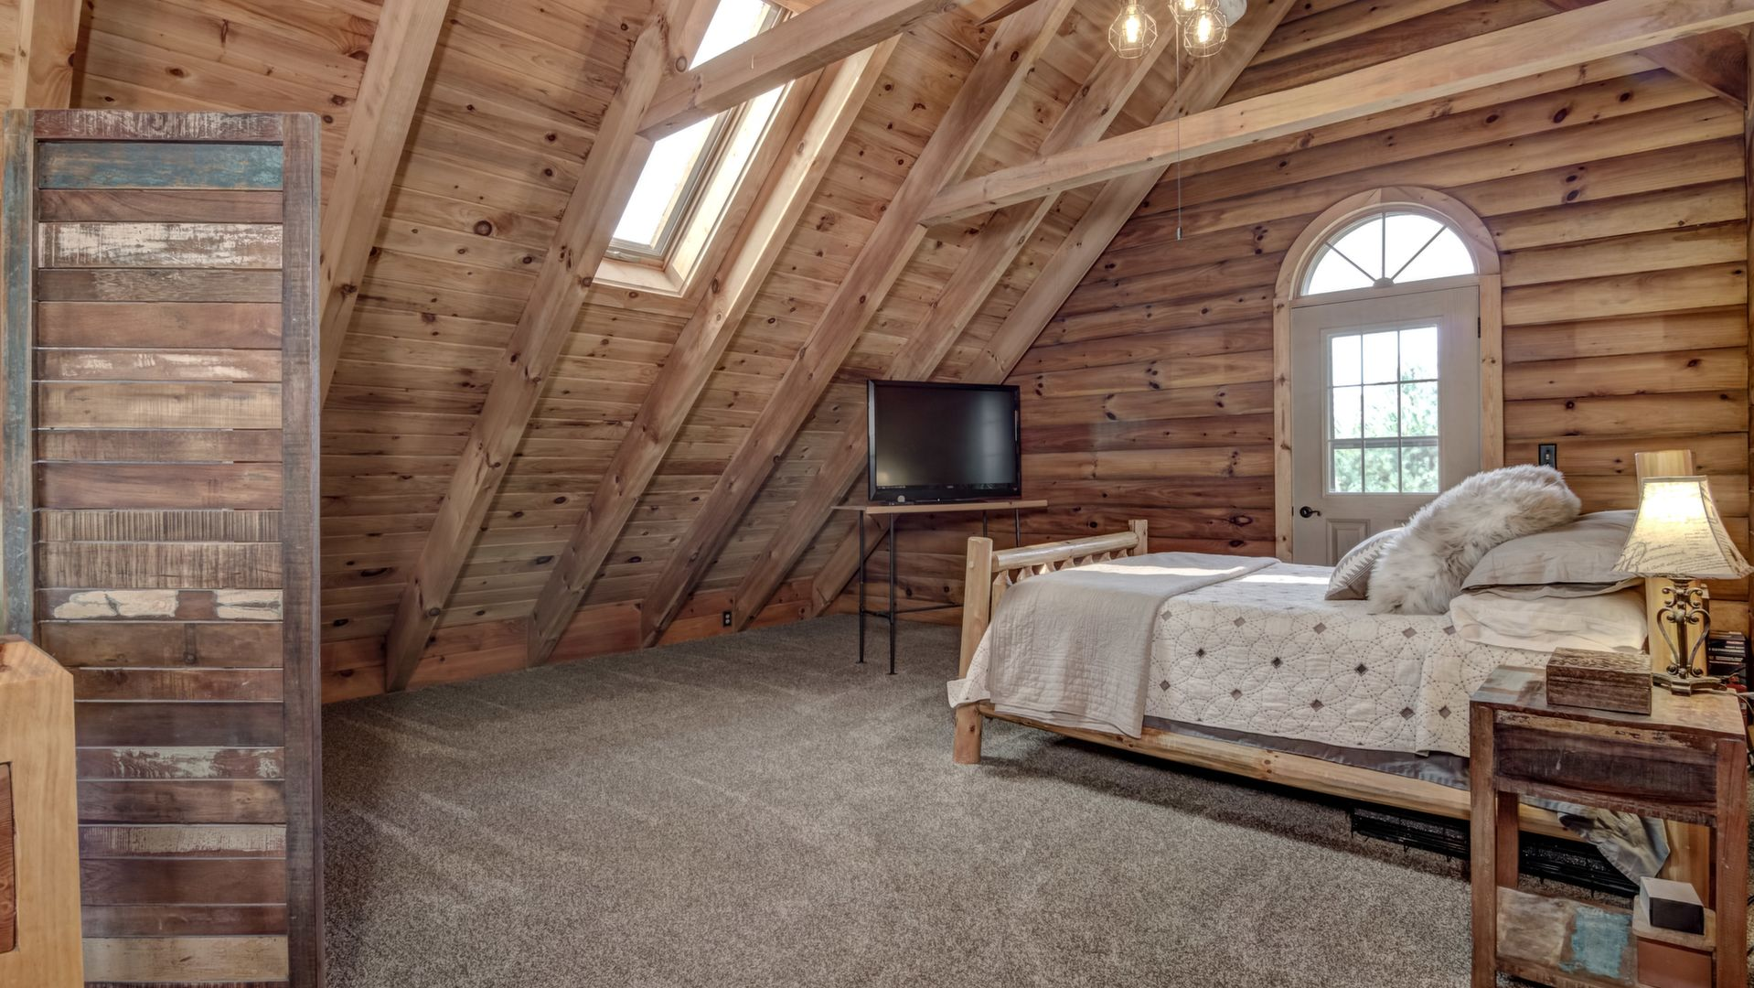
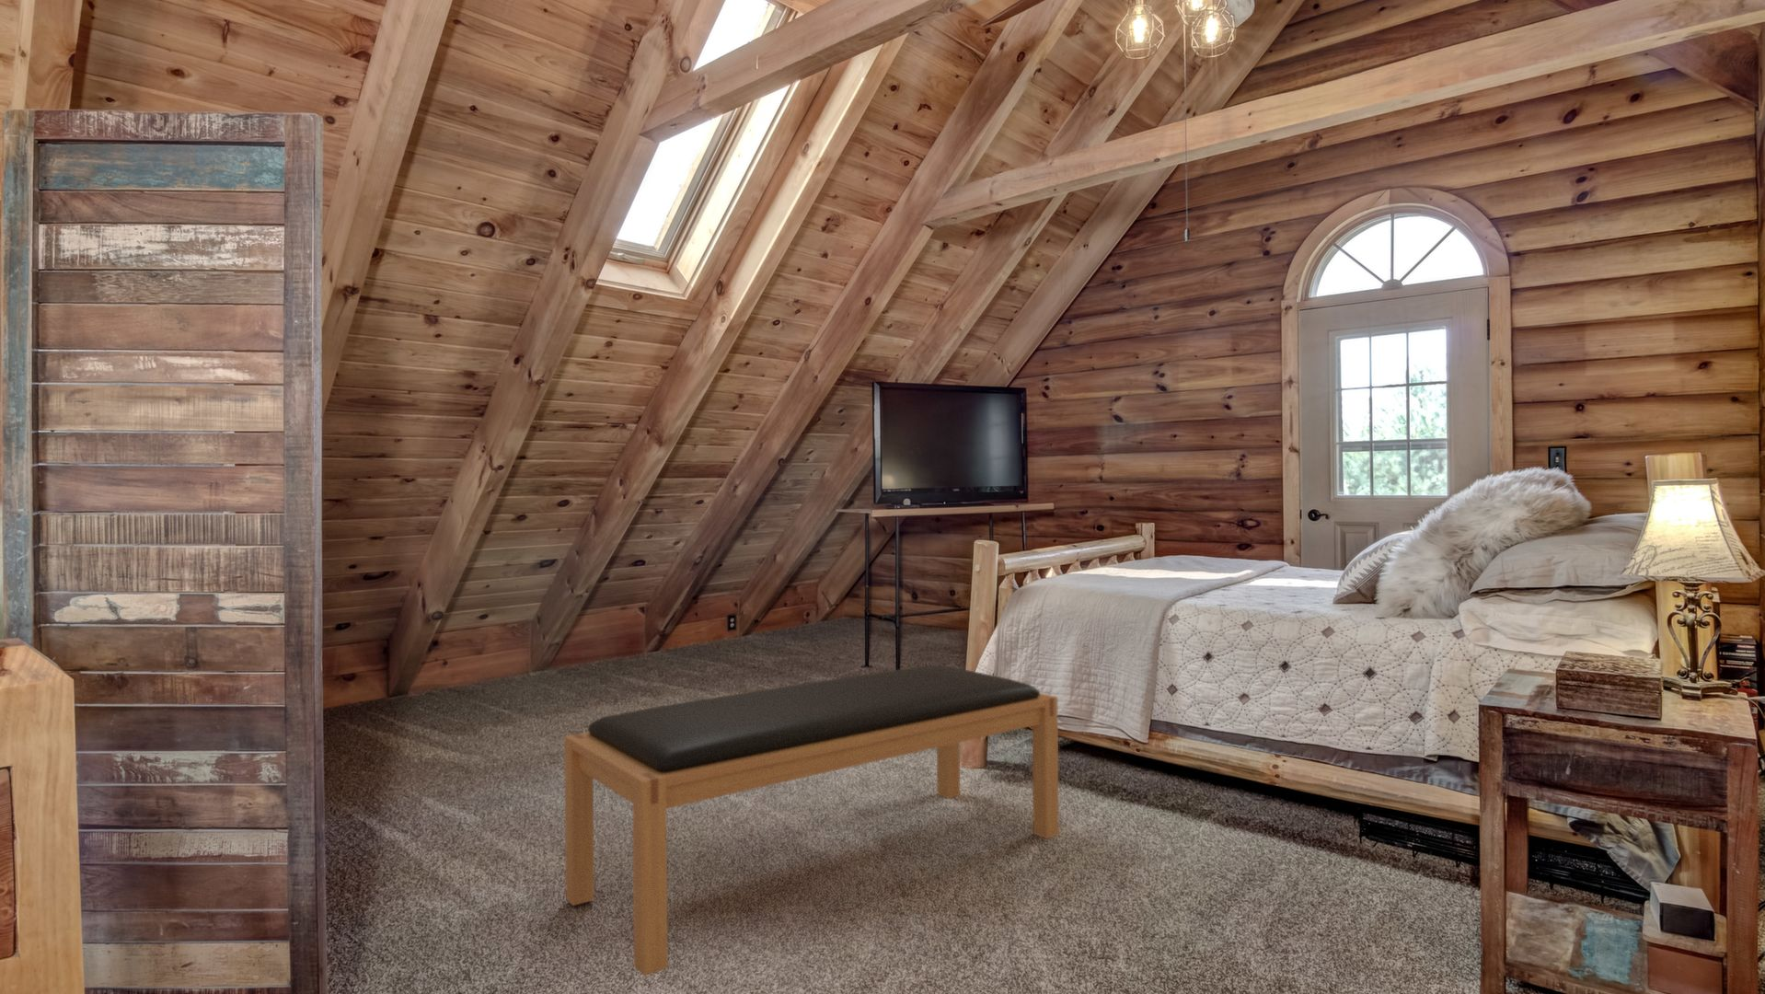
+ bench [564,664,1061,977]
